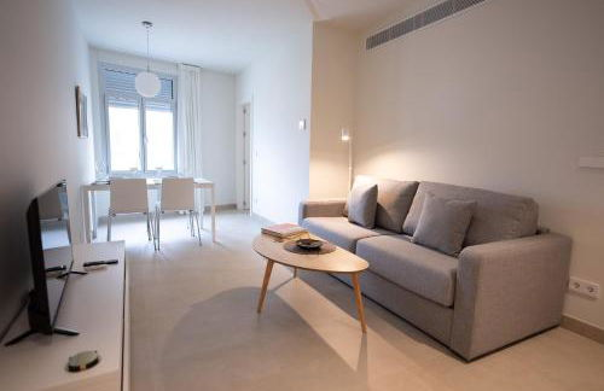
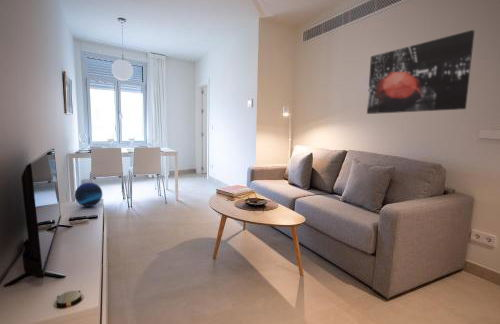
+ decorative orb [74,182,103,208]
+ wall art [366,29,475,115]
